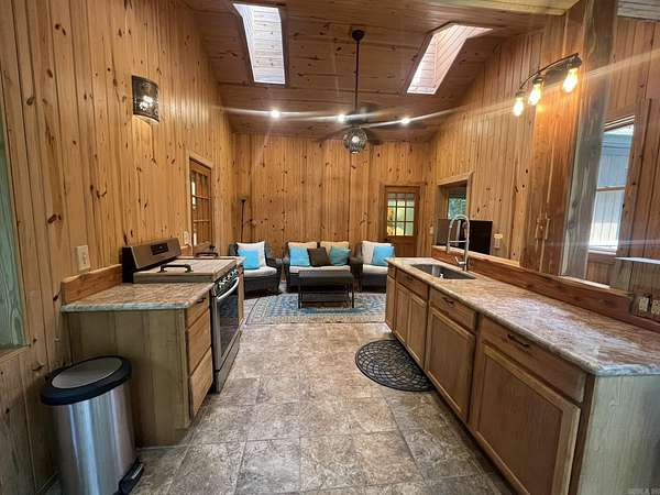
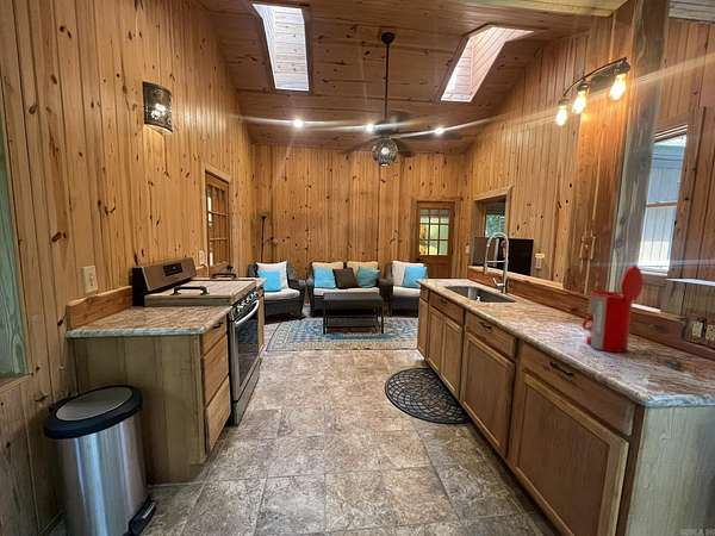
+ coffee maker [582,264,684,369]
